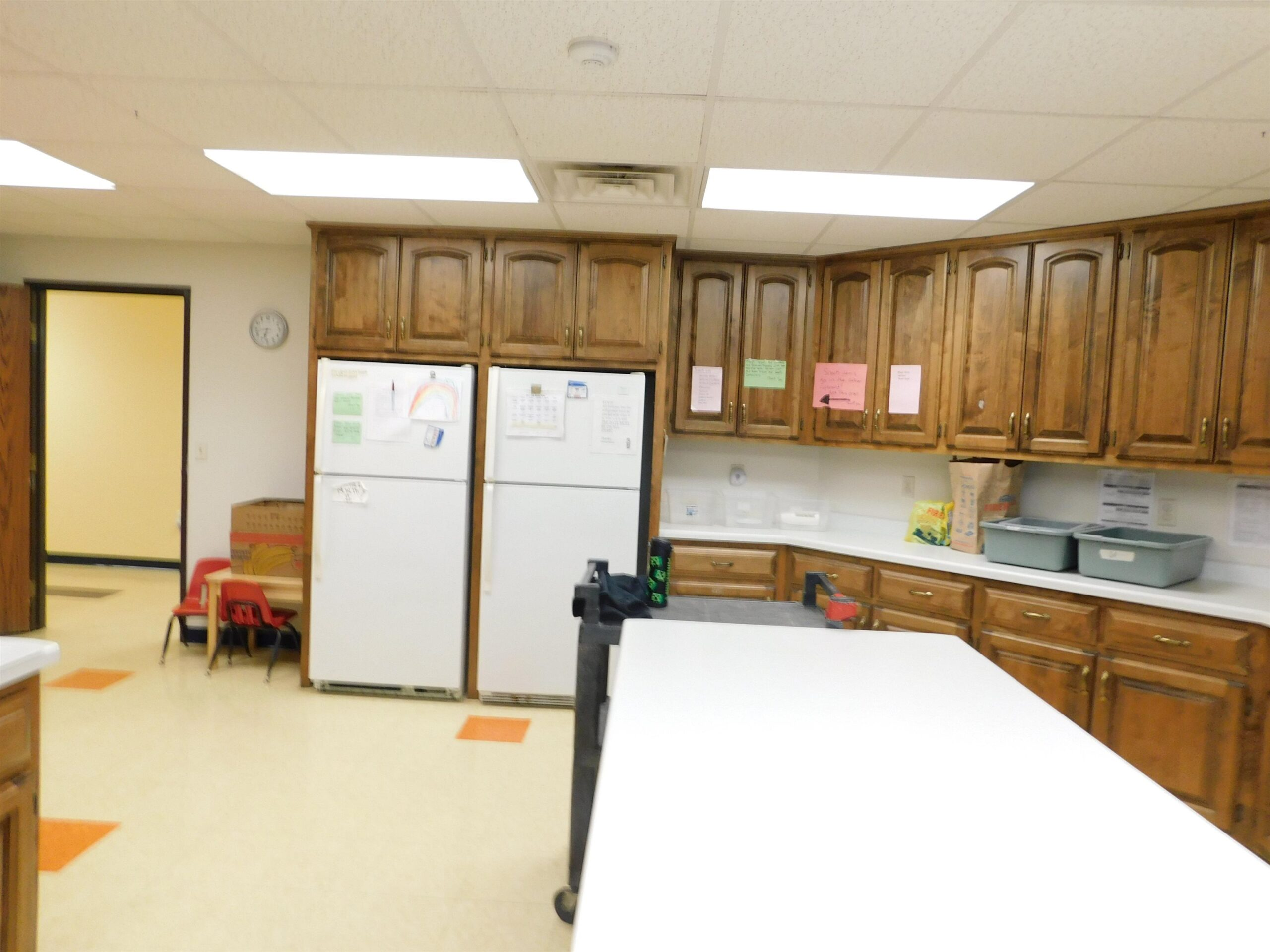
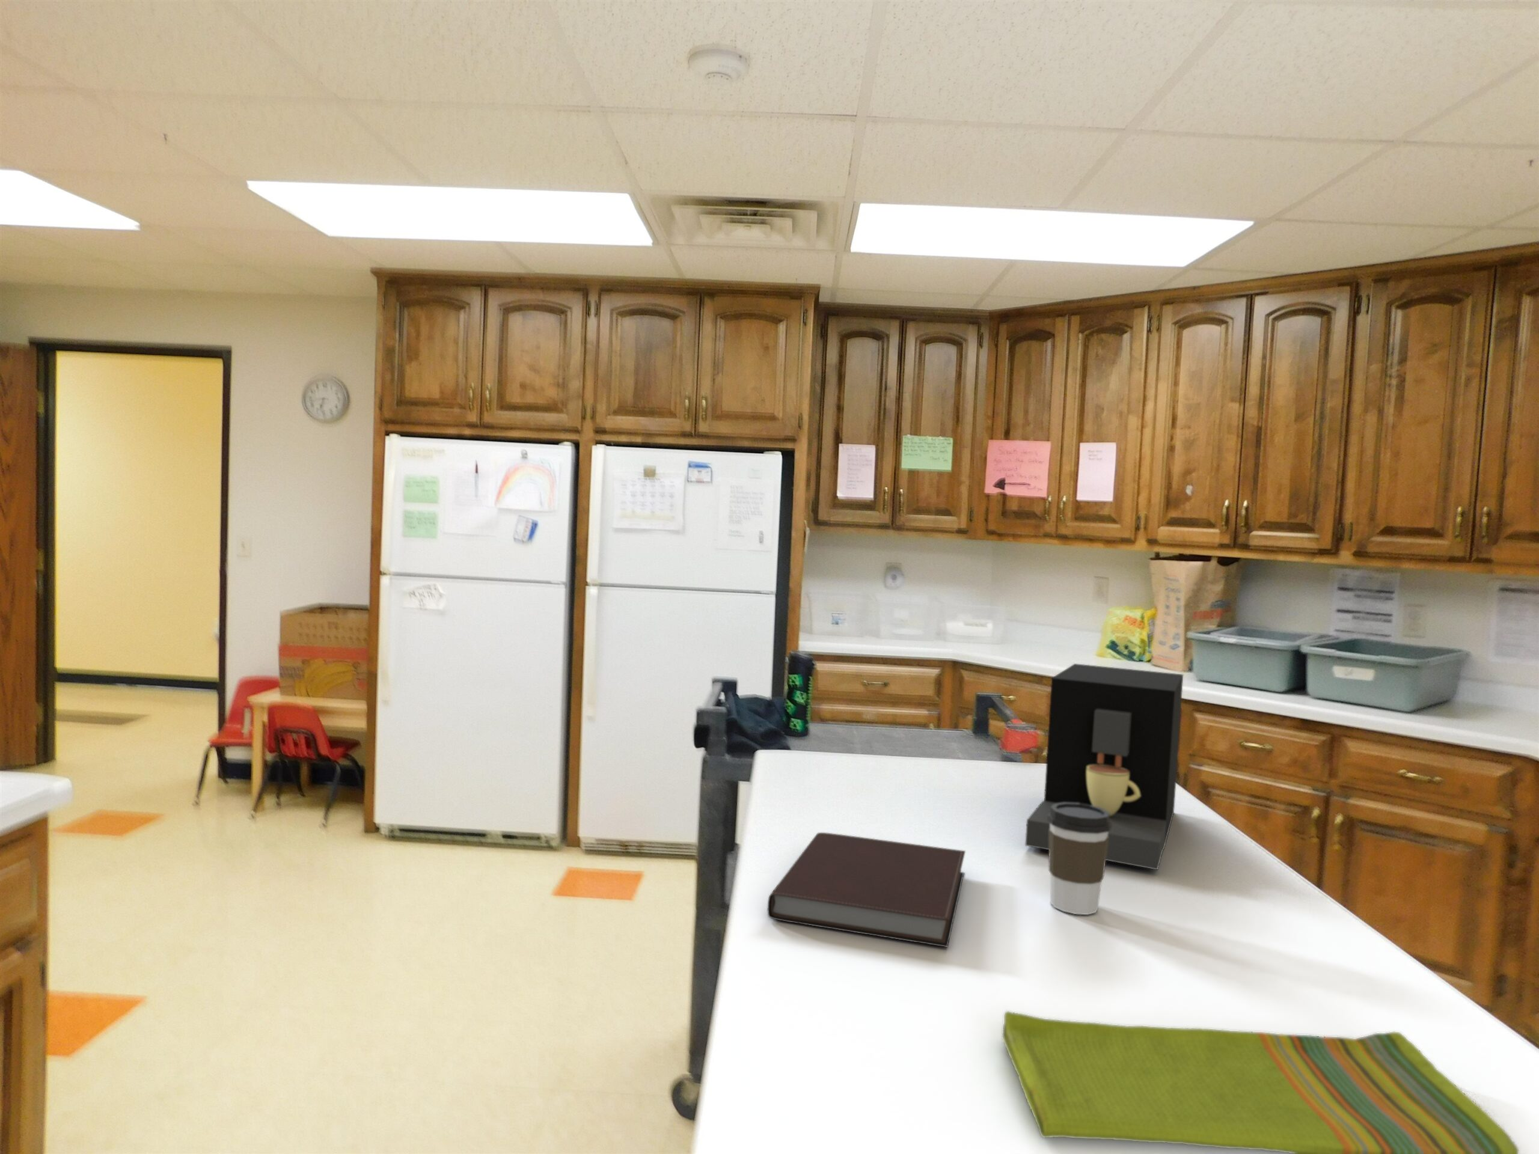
+ notebook [767,832,966,948]
+ dish towel [1001,1010,1520,1154]
+ coffee maker [1024,663,1184,870]
+ coffee cup [1047,802,1111,915]
